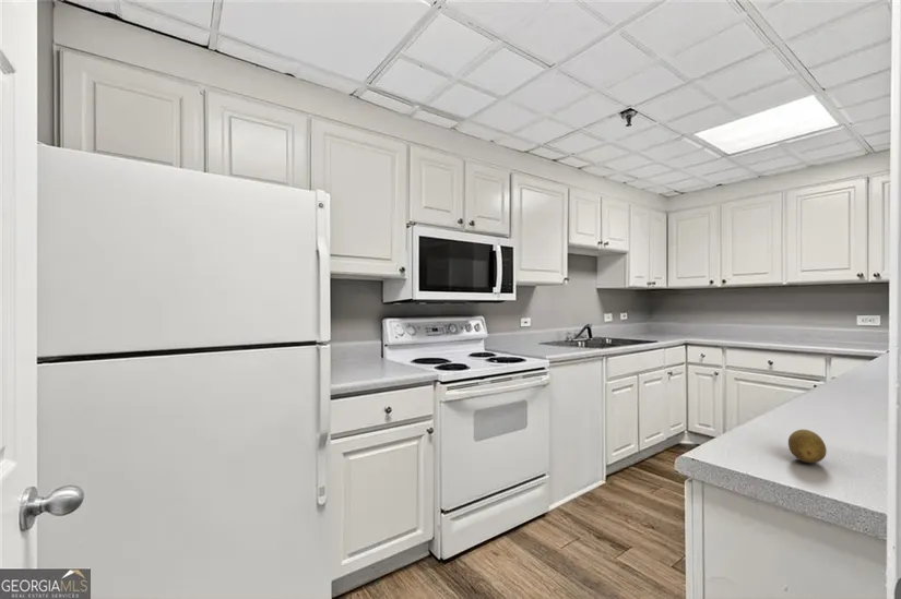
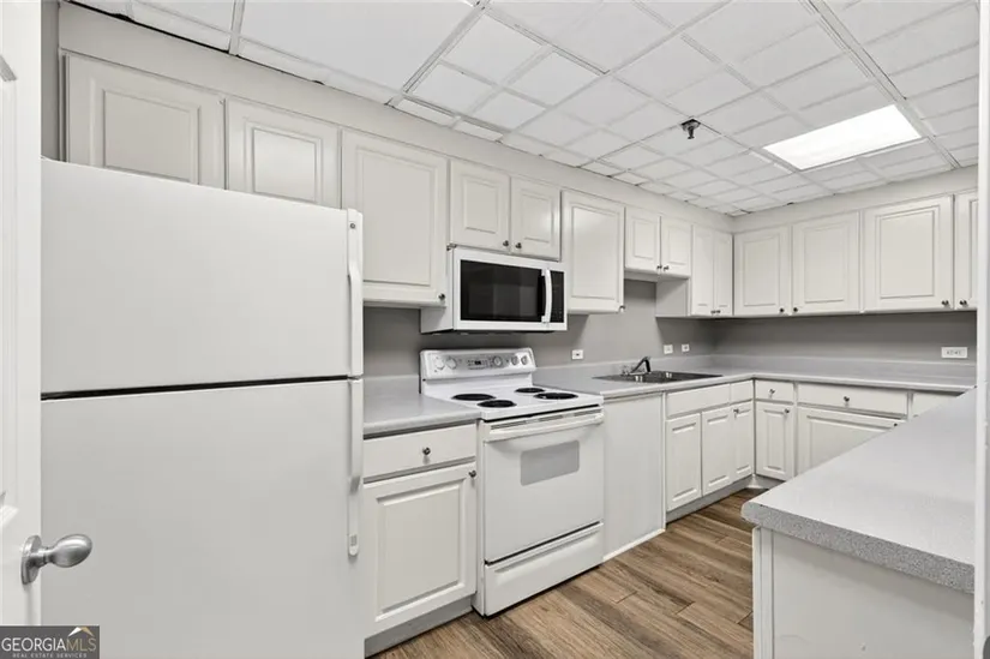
- fruit [787,429,828,464]
